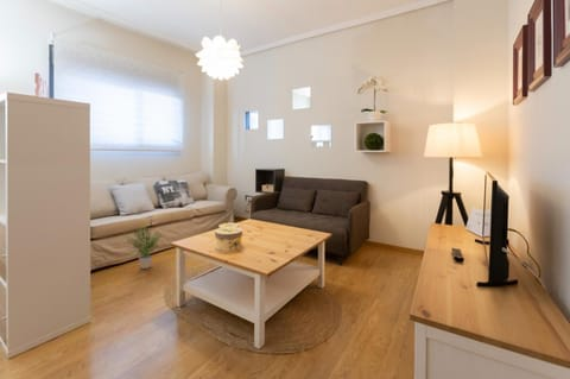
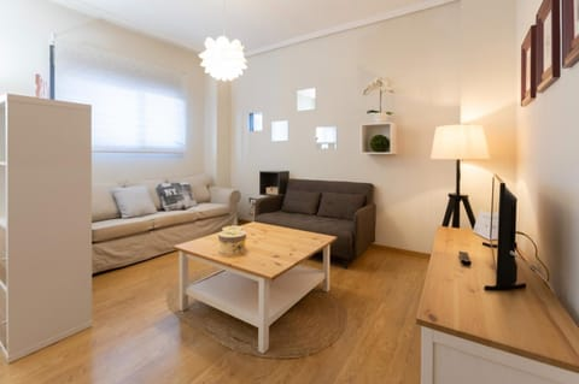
- potted plant [122,222,165,270]
